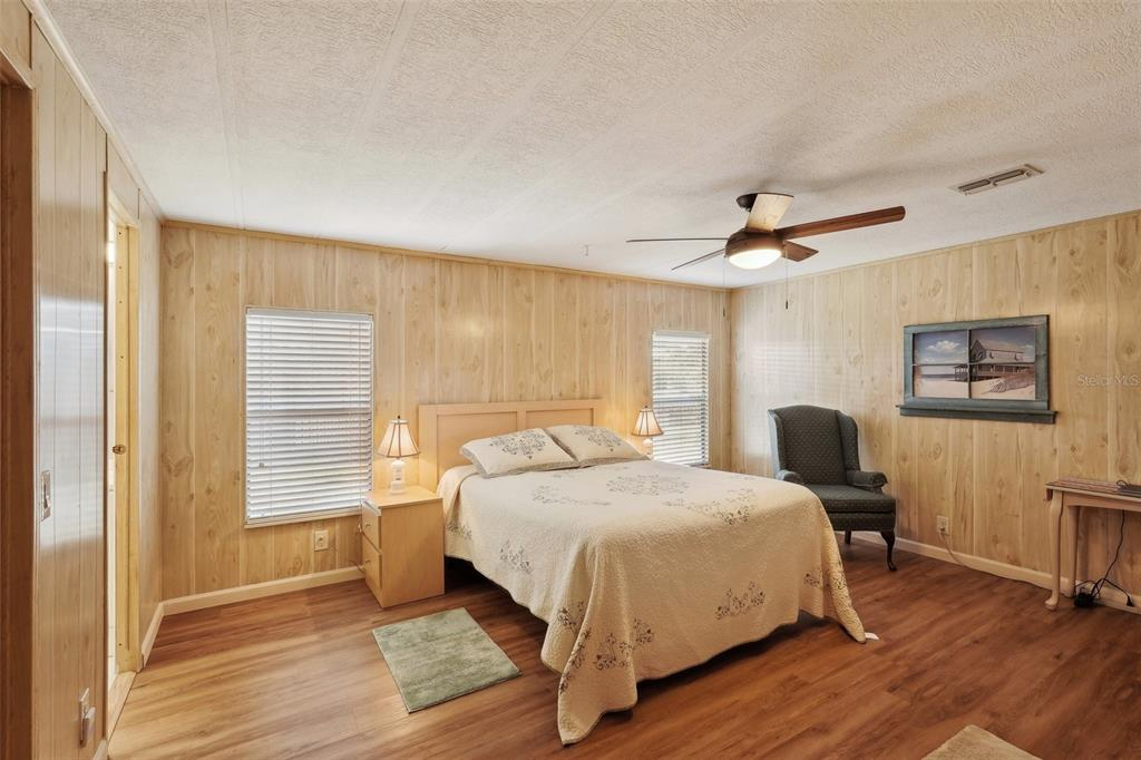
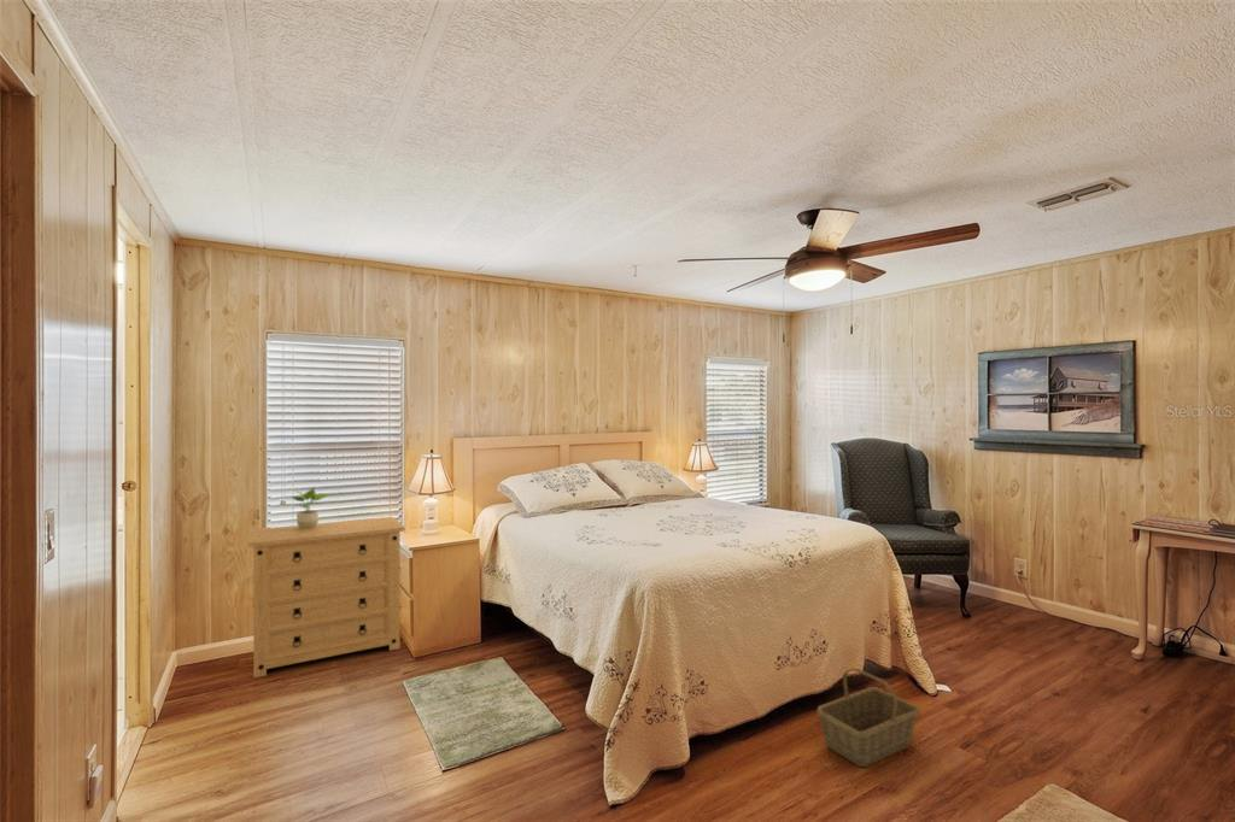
+ potted plant [291,486,332,529]
+ dresser [246,516,406,680]
+ basket [816,667,921,768]
